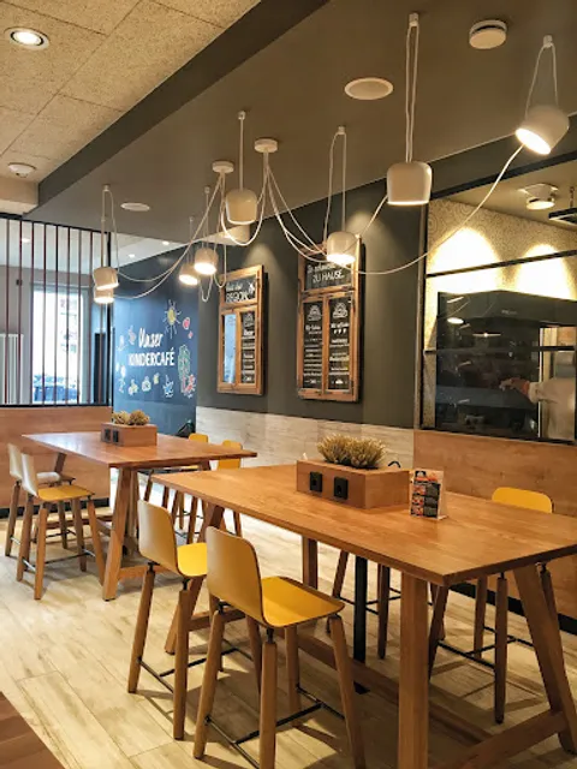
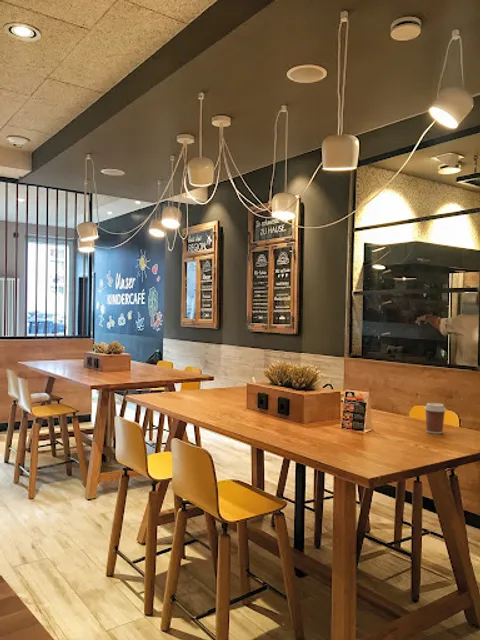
+ coffee cup [423,402,447,435]
